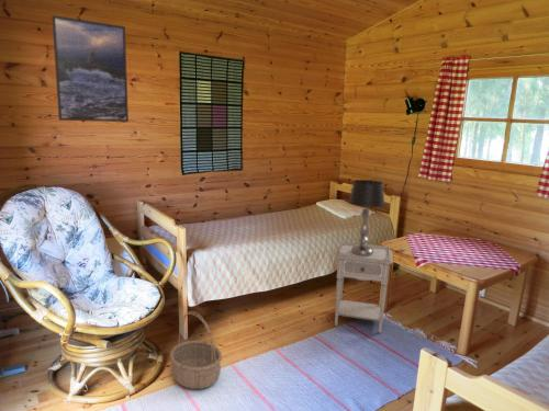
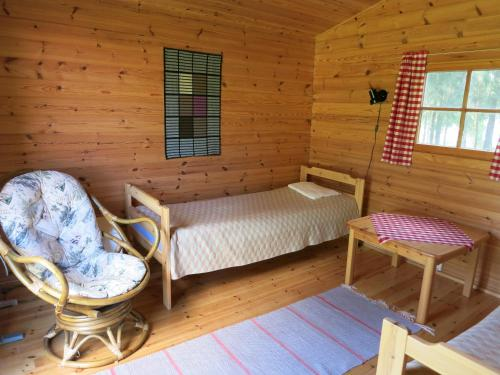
- basket [169,310,223,390]
- table lamp [347,179,386,255]
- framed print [51,14,130,123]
- nightstand [334,241,394,334]
